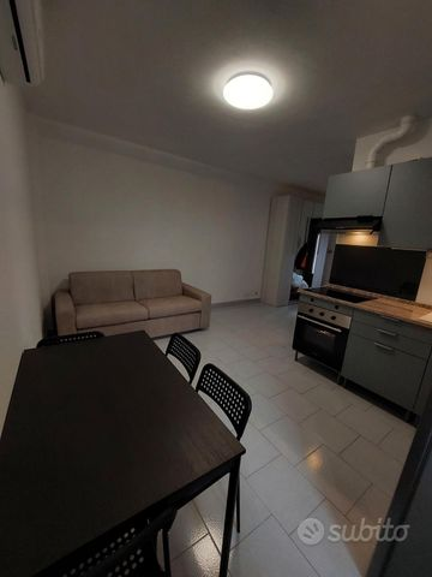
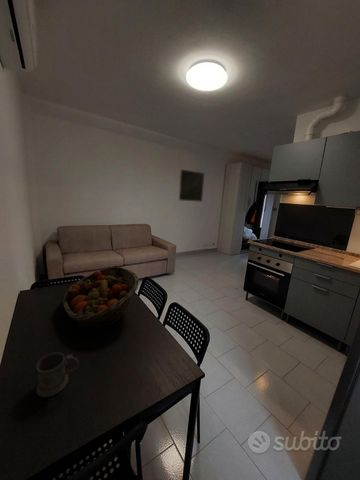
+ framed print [178,168,205,203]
+ fruit basket [62,265,140,330]
+ mug [35,352,80,398]
